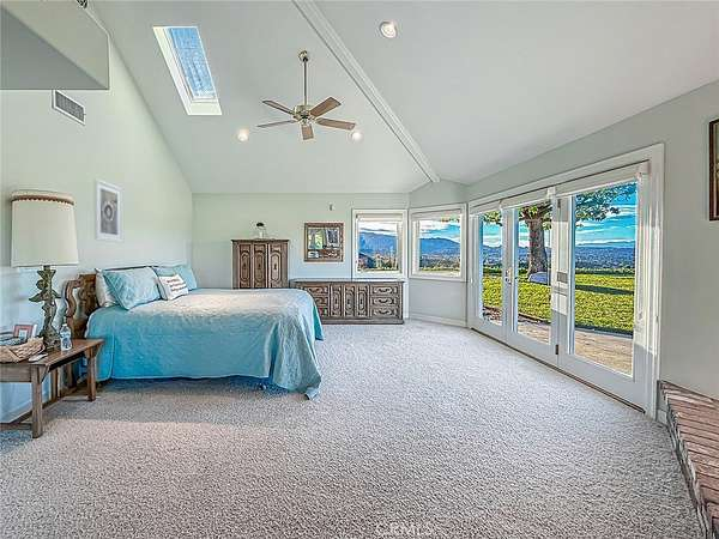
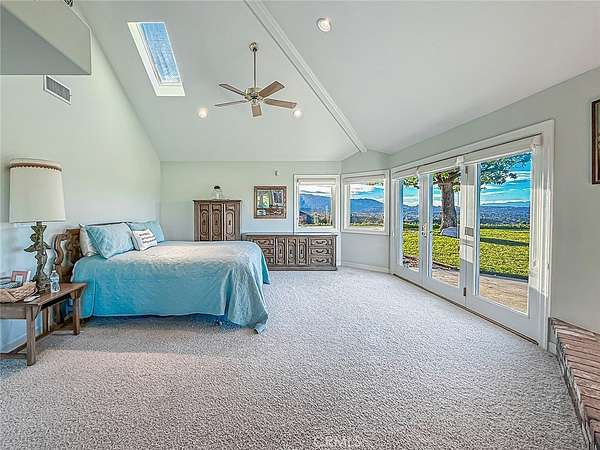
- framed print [93,177,123,243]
